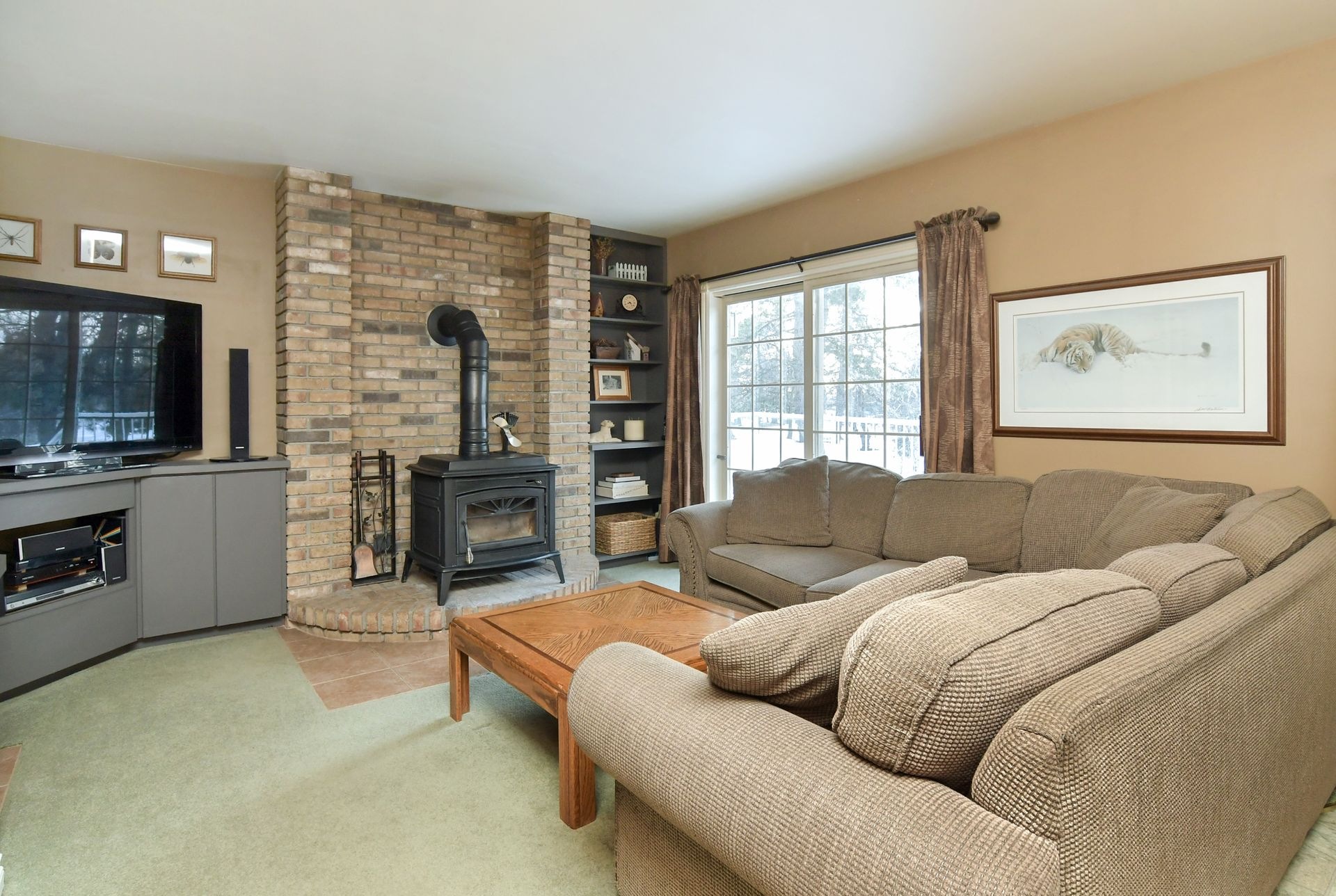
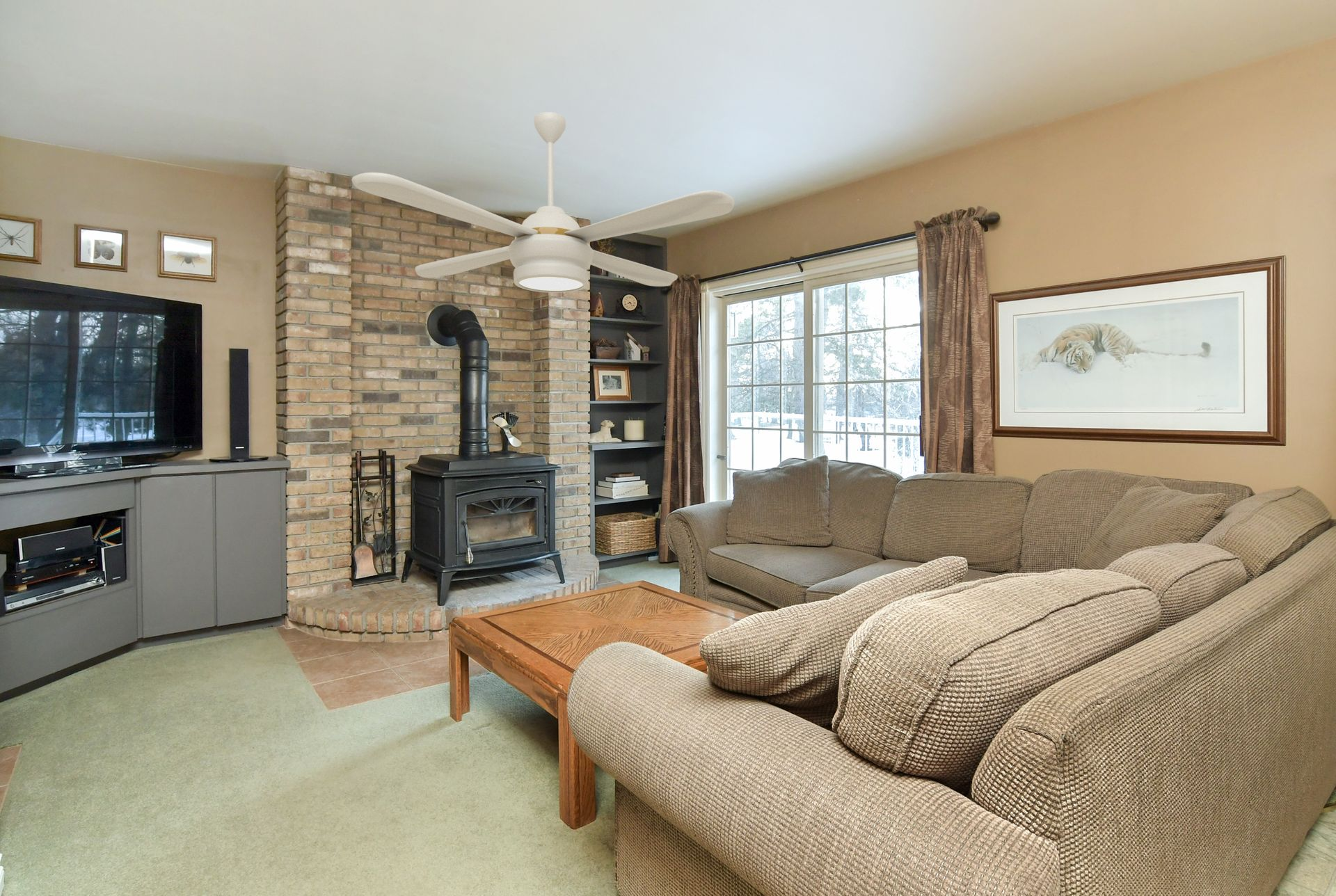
+ ceiling fan [351,111,735,294]
